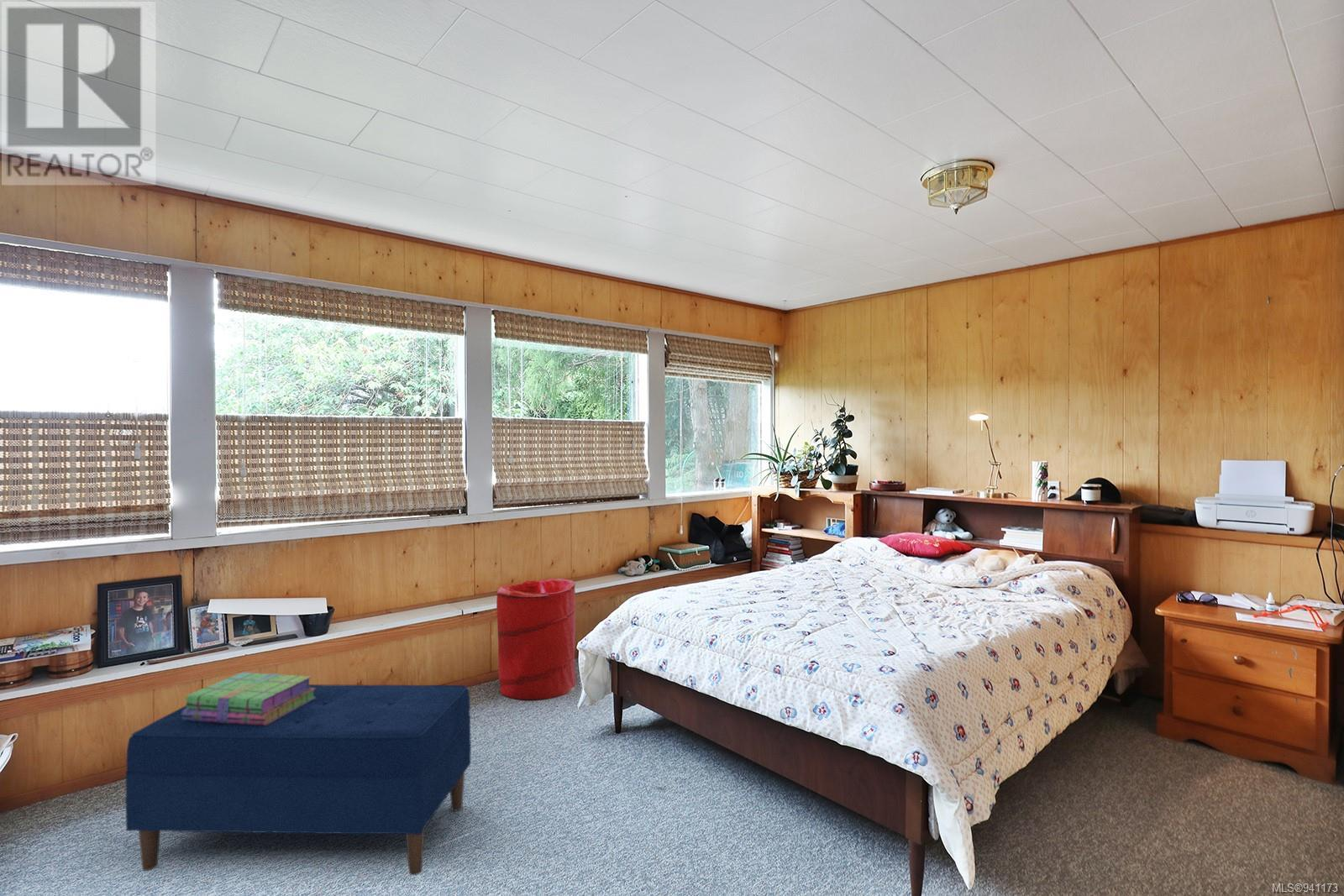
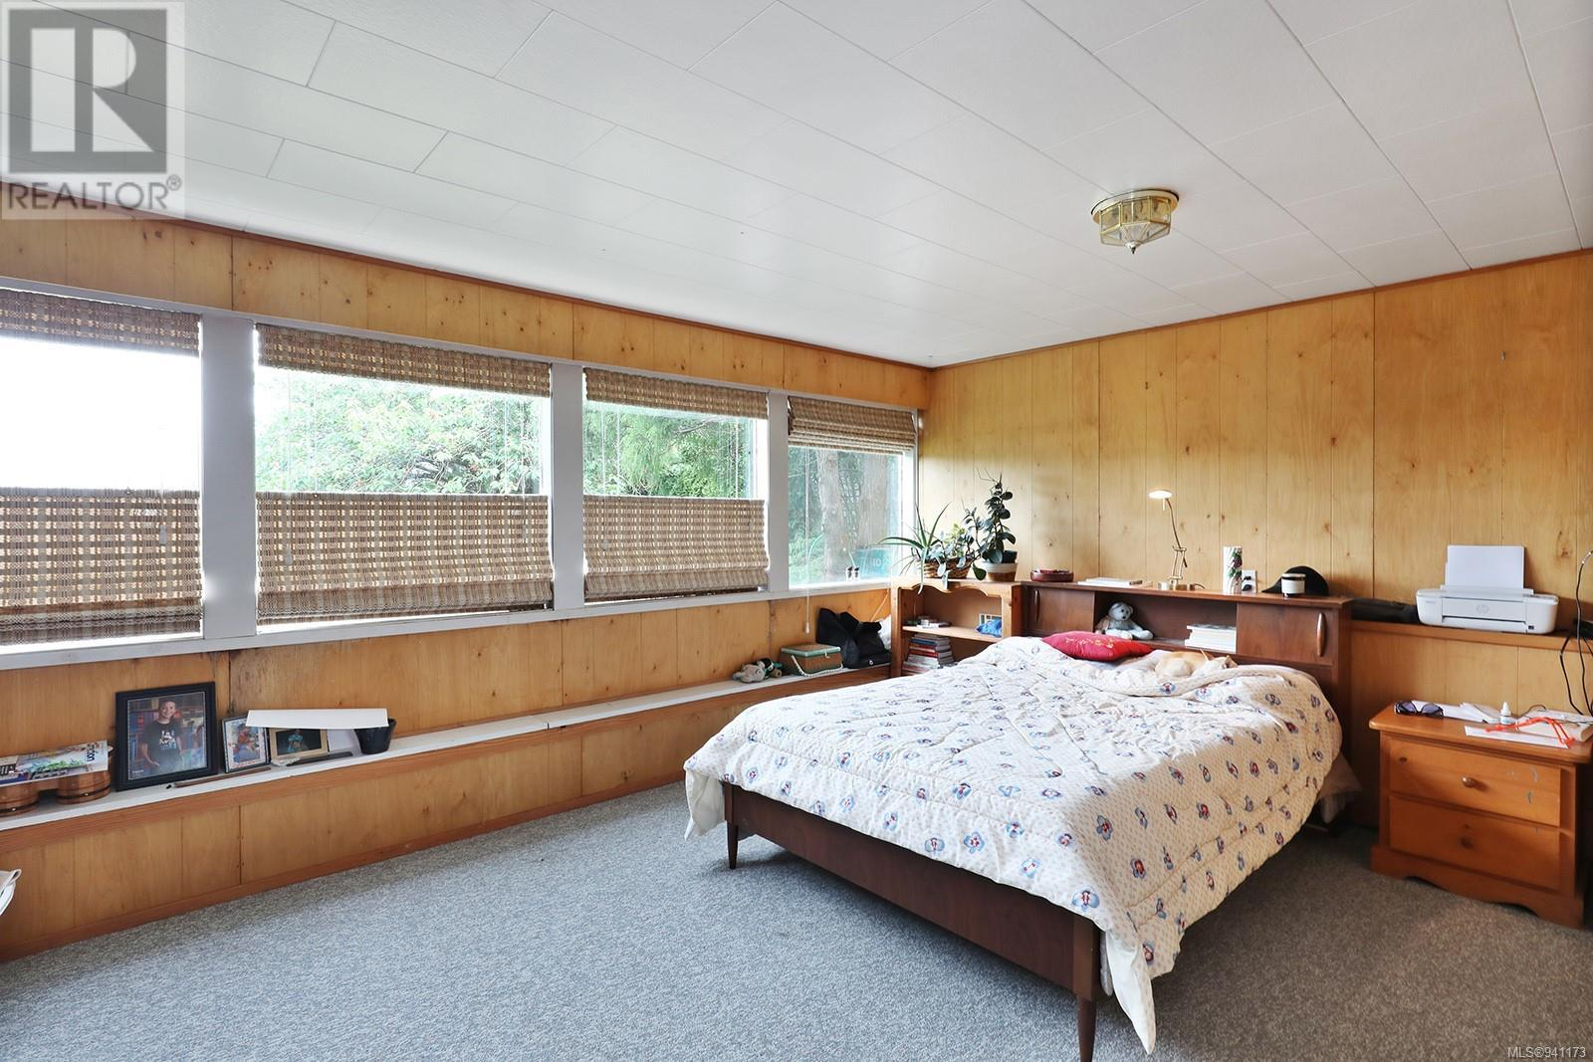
- bench [124,684,471,876]
- stack of books [181,672,316,726]
- laundry hamper [496,578,577,701]
